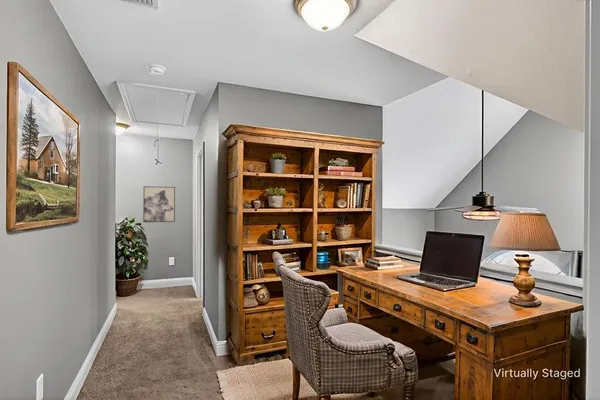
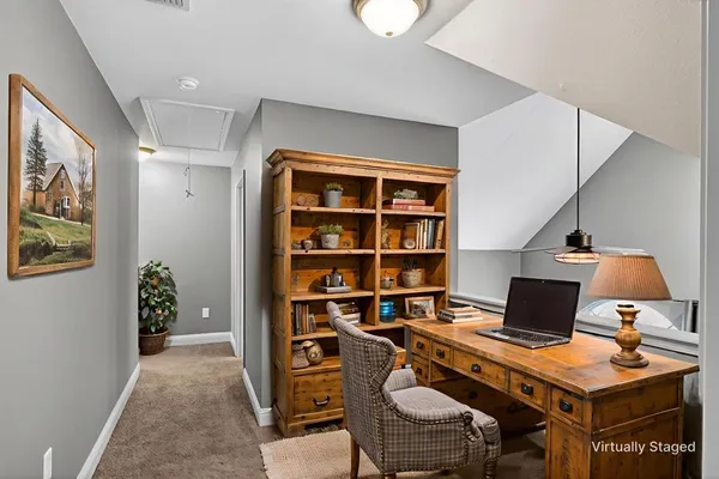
- wall art [142,185,176,223]
